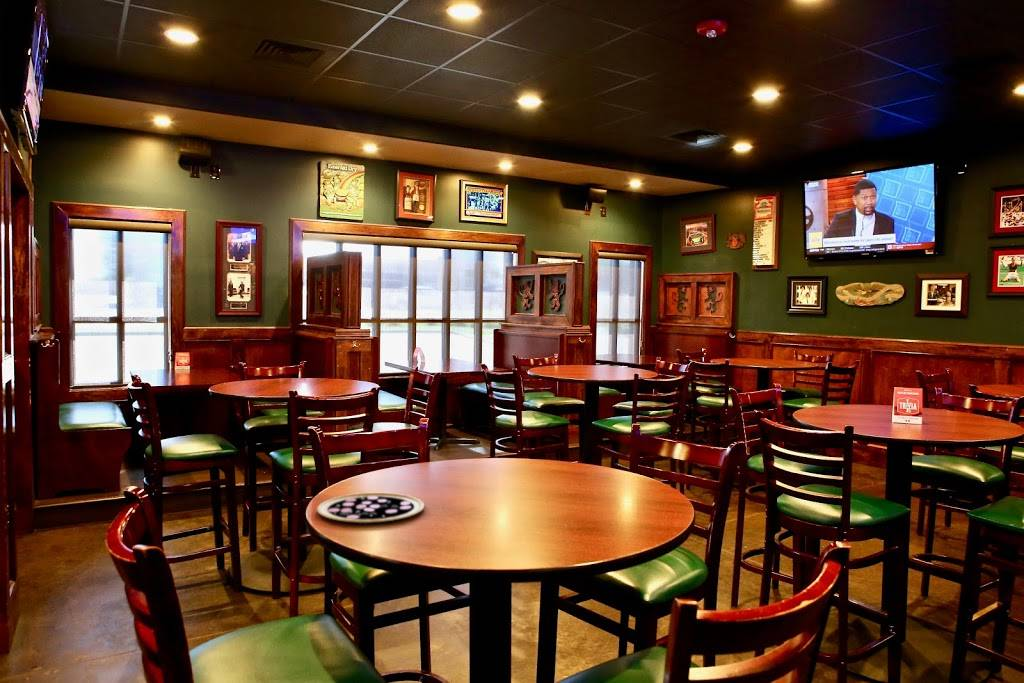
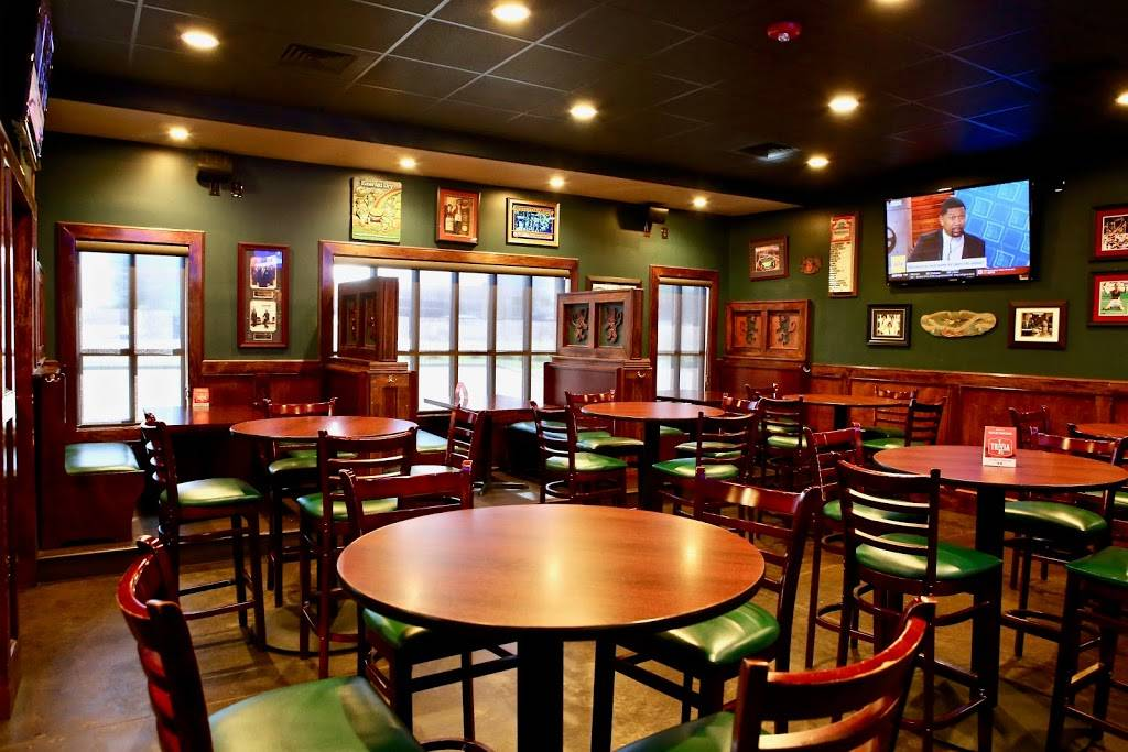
- pizza [316,492,425,524]
